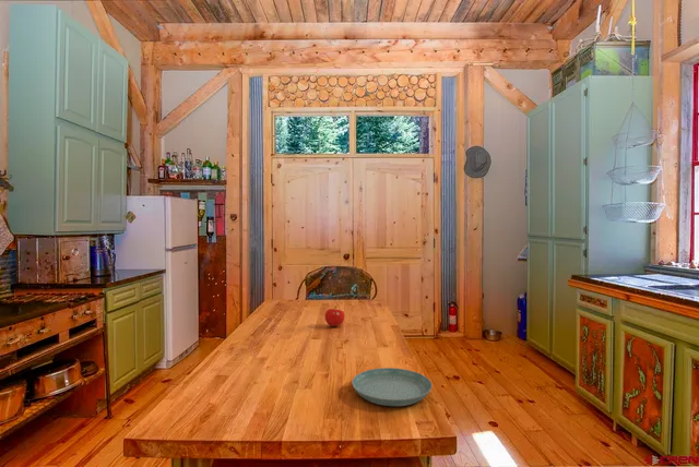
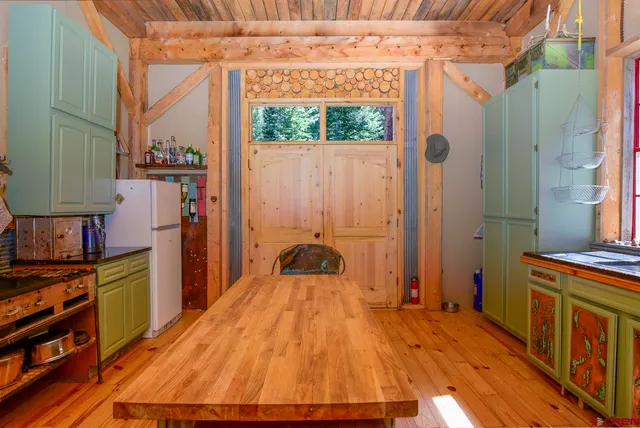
- saucer [351,367,433,407]
- fruit [324,306,345,327]
